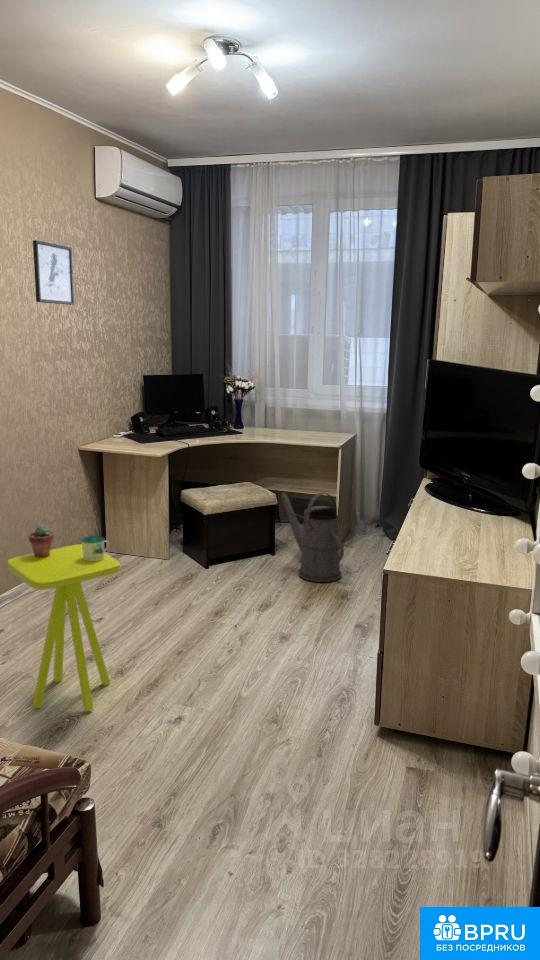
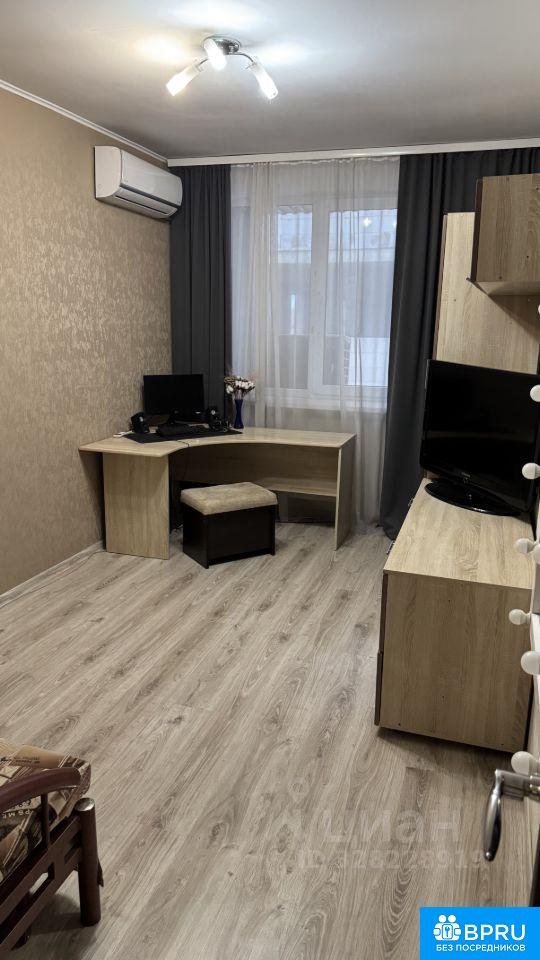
- side table [6,543,121,712]
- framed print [32,239,75,306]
- watering can [280,491,345,583]
- mug [80,535,110,561]
- potted succulent [28,524,55,558]
